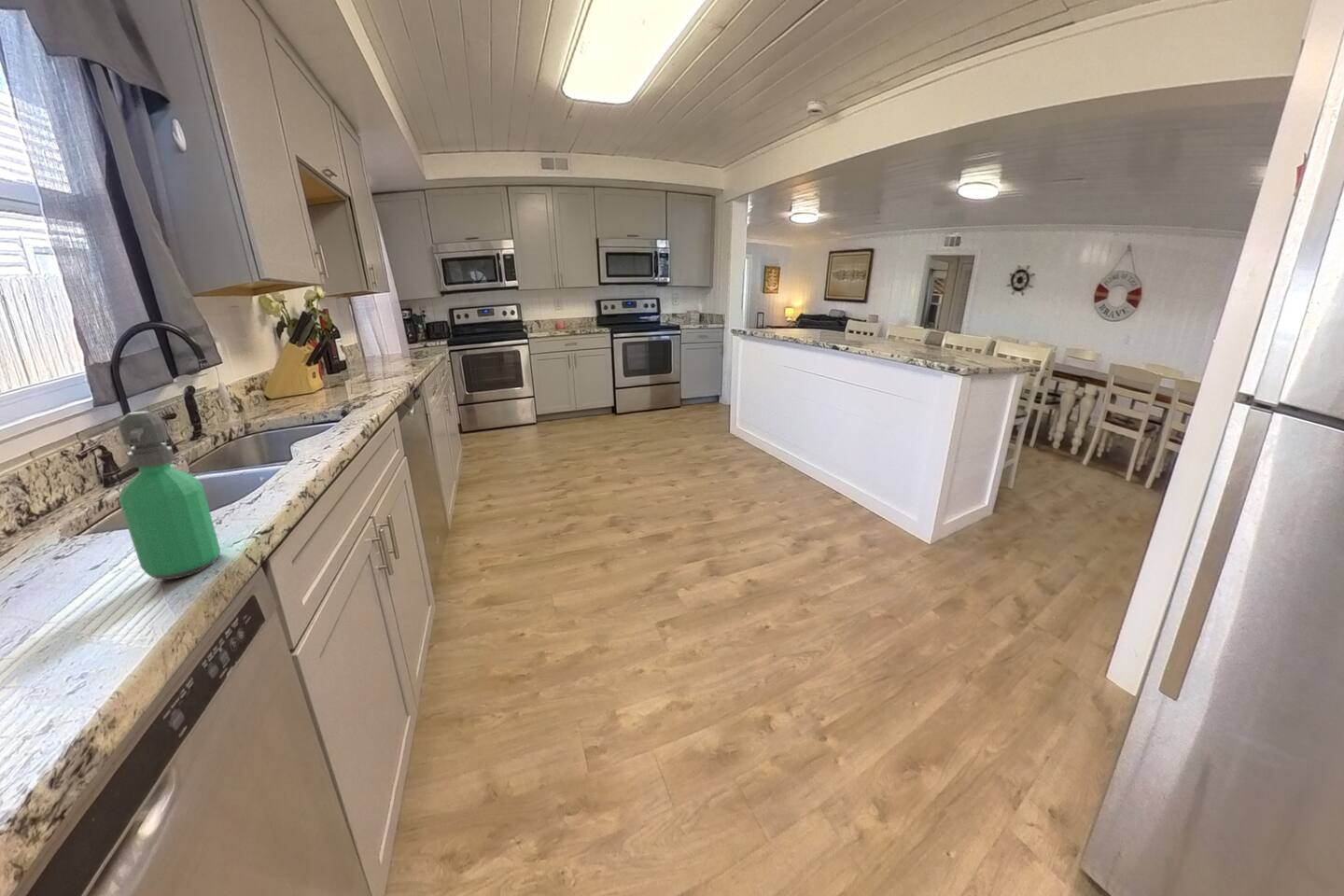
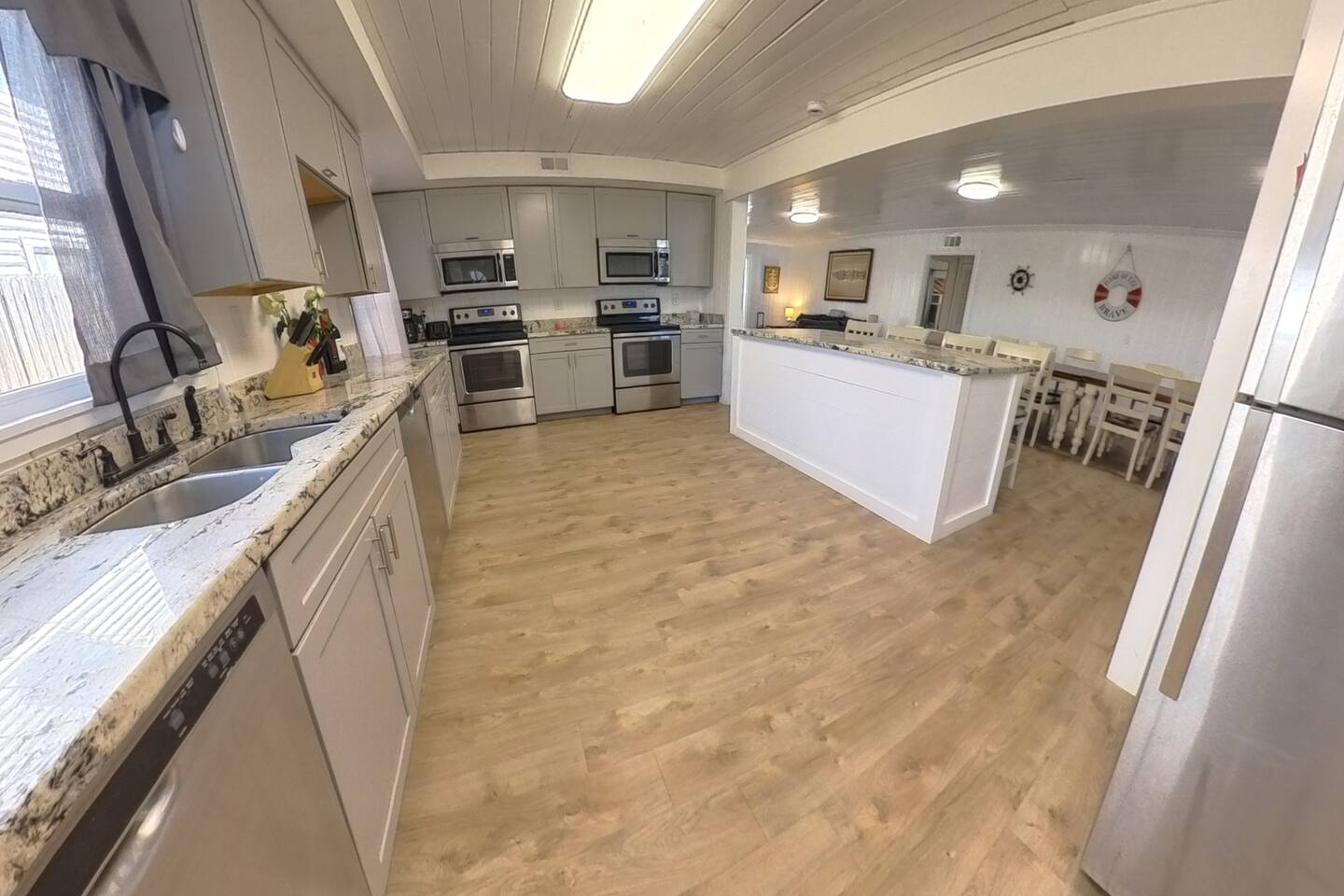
- soap dispenser [118,411,221,581]
